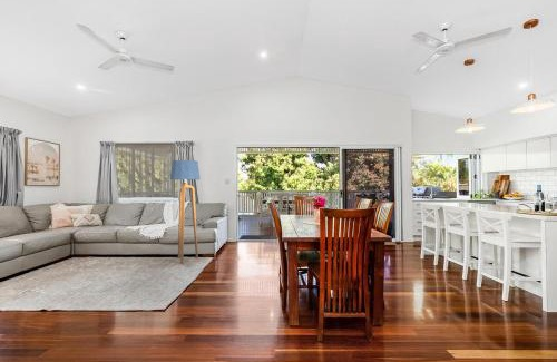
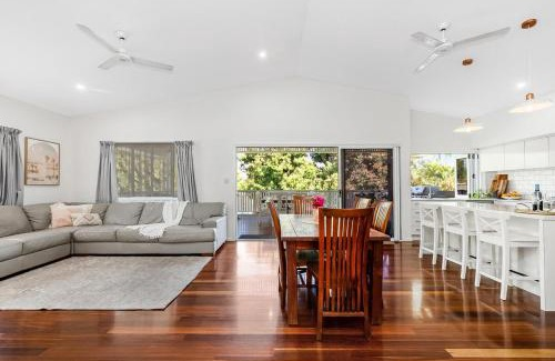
- floor lamp [169,159,201,264]
